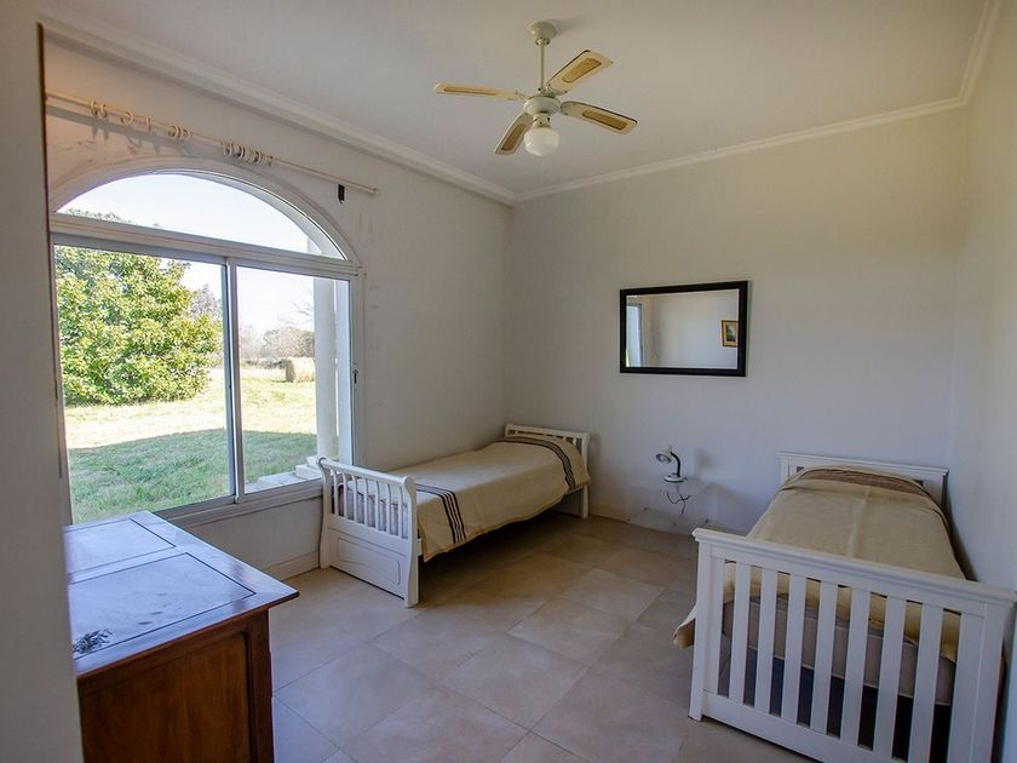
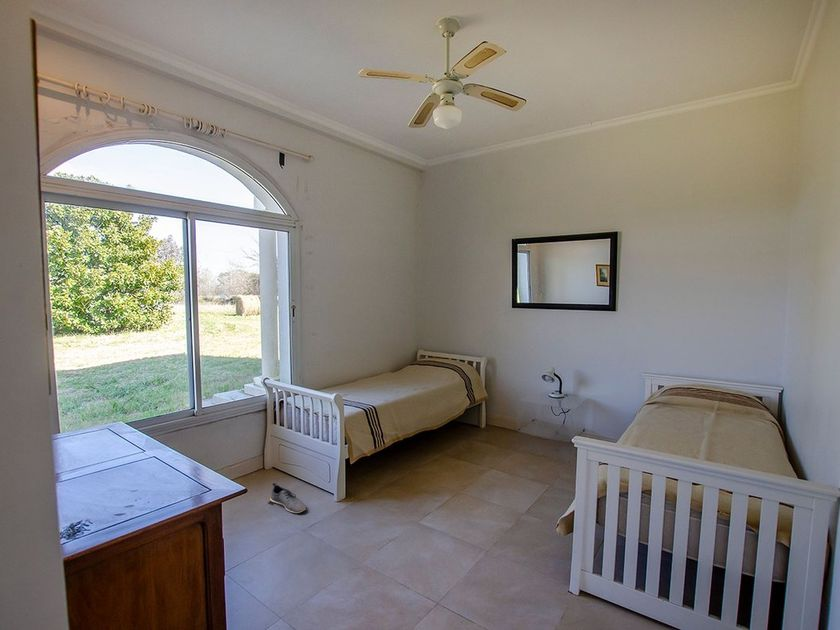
+ shoe [267,482,307,514]
